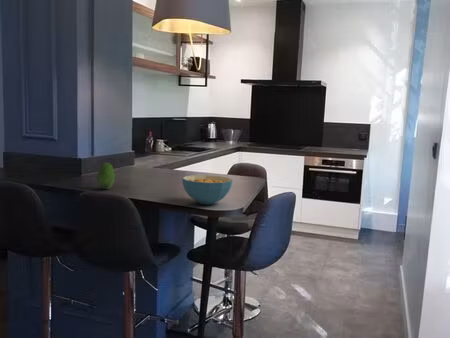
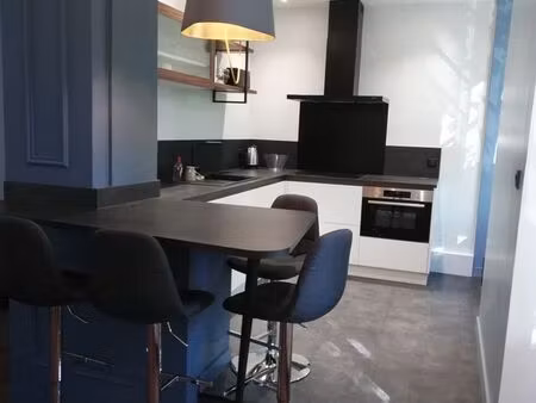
- cereal bowl [181,174,233,205]
- fruit [96,162,115,190]
